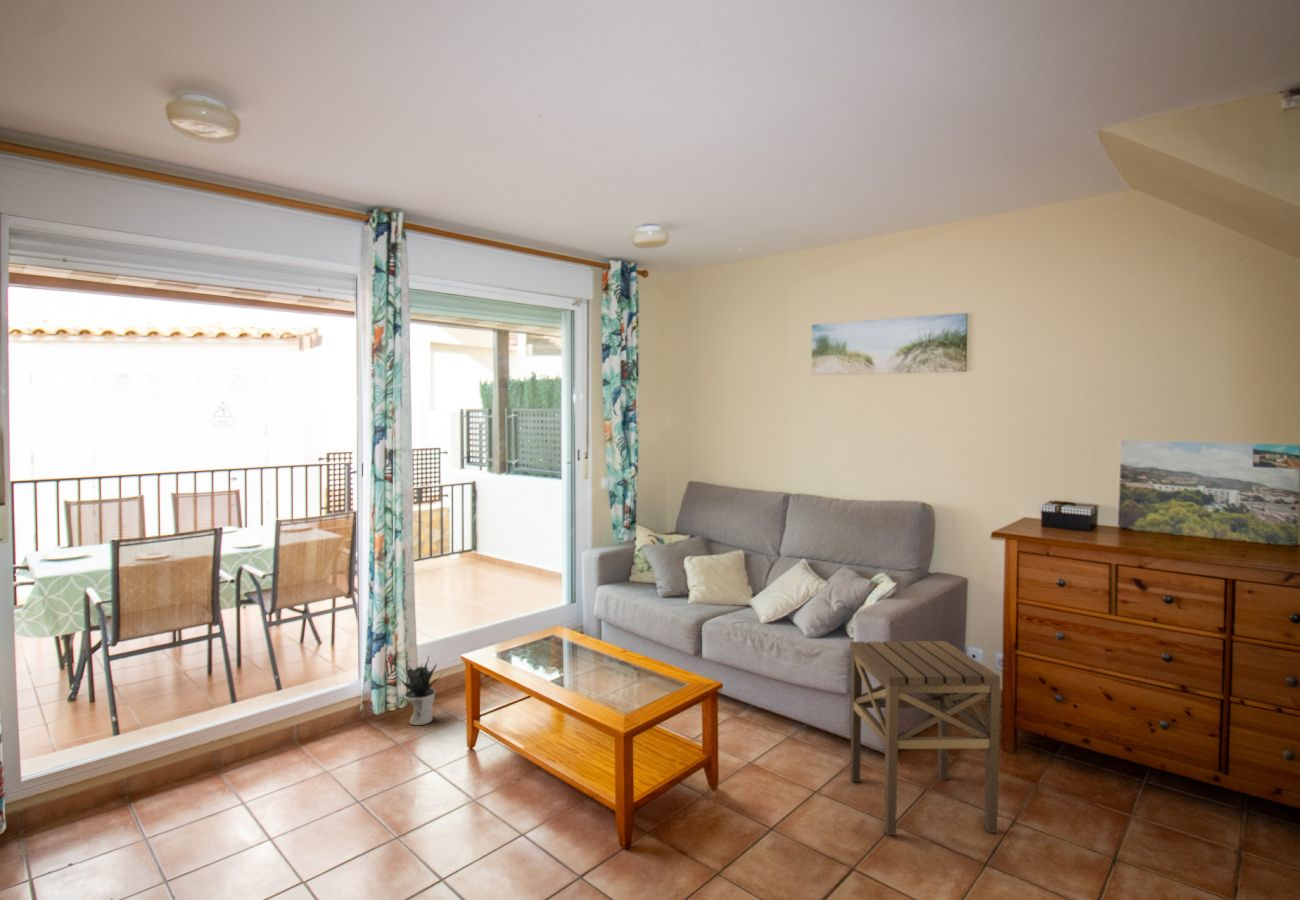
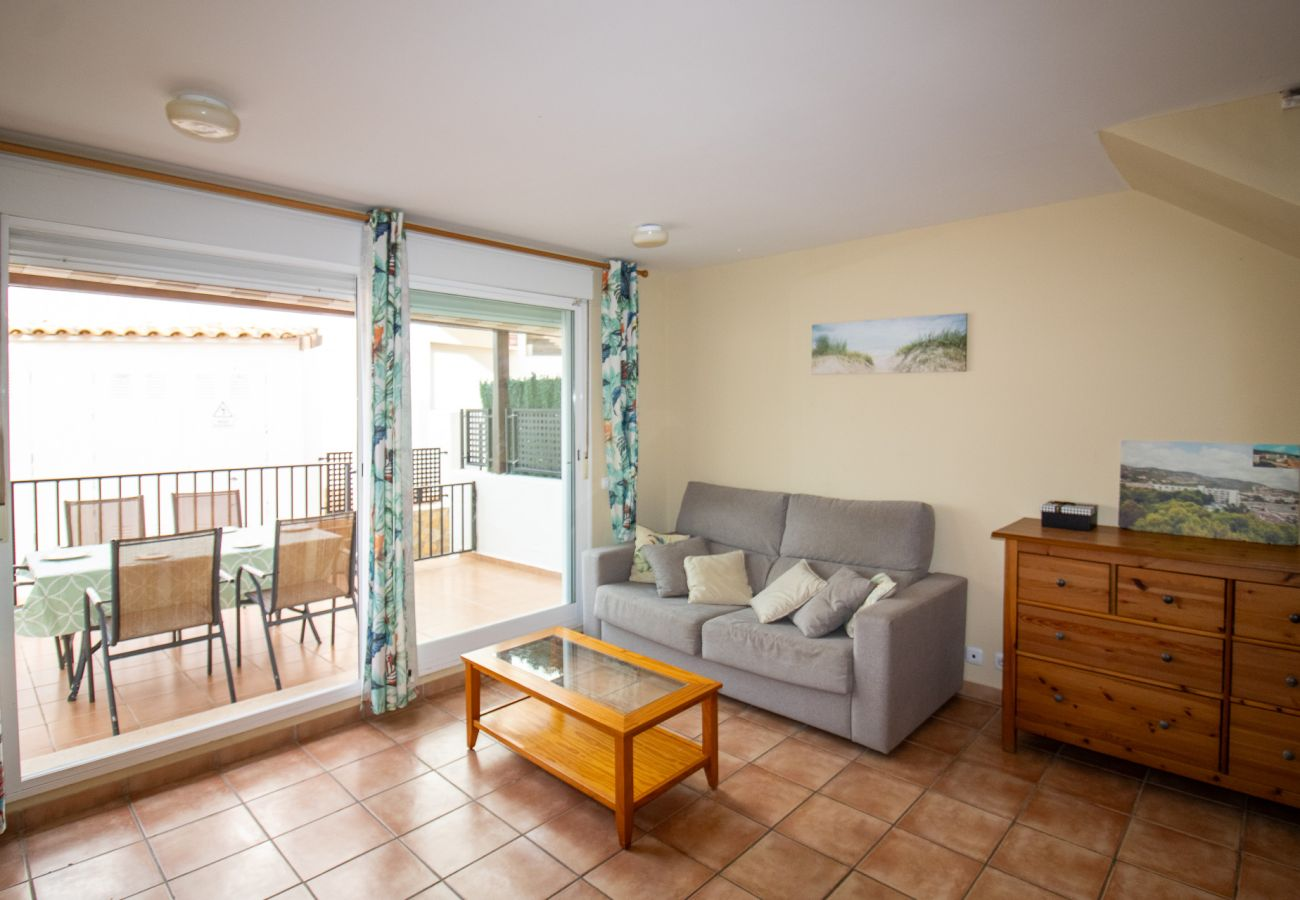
- side table [849,640,1001,836]
- potted plant [397,654,443,726]
